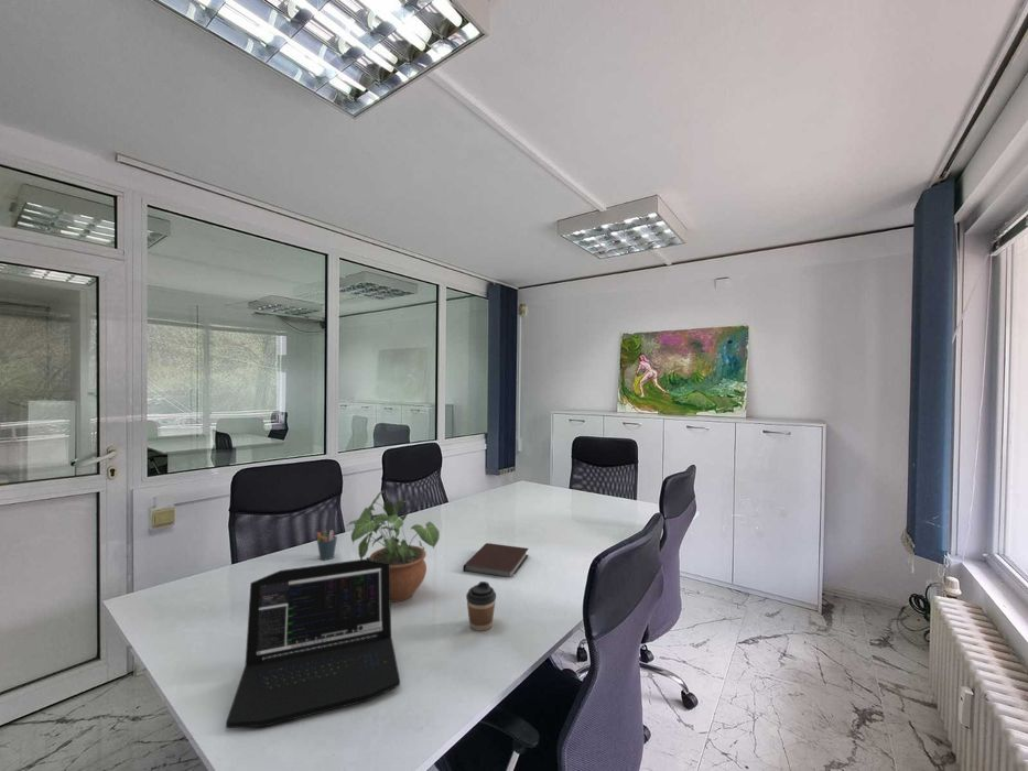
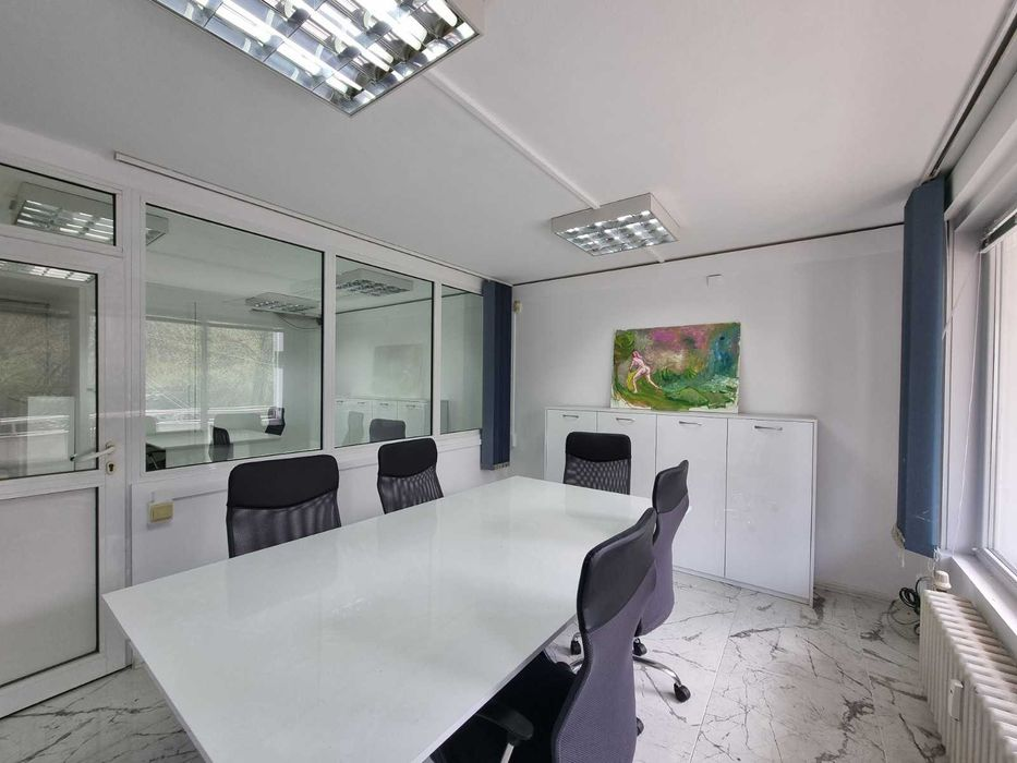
- potted plant [346,490,441,604]
- notebook [462,542,529,578]
- laptop [225,558,401,729]
- coffee cup [465,580,497,632]
- pen holder [315,530,338,561]
